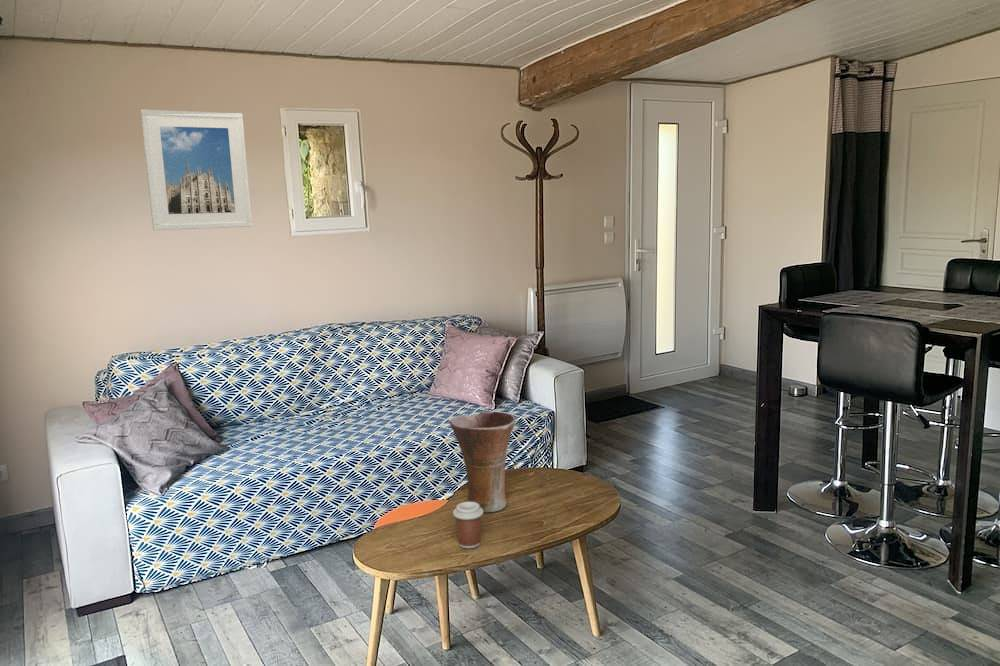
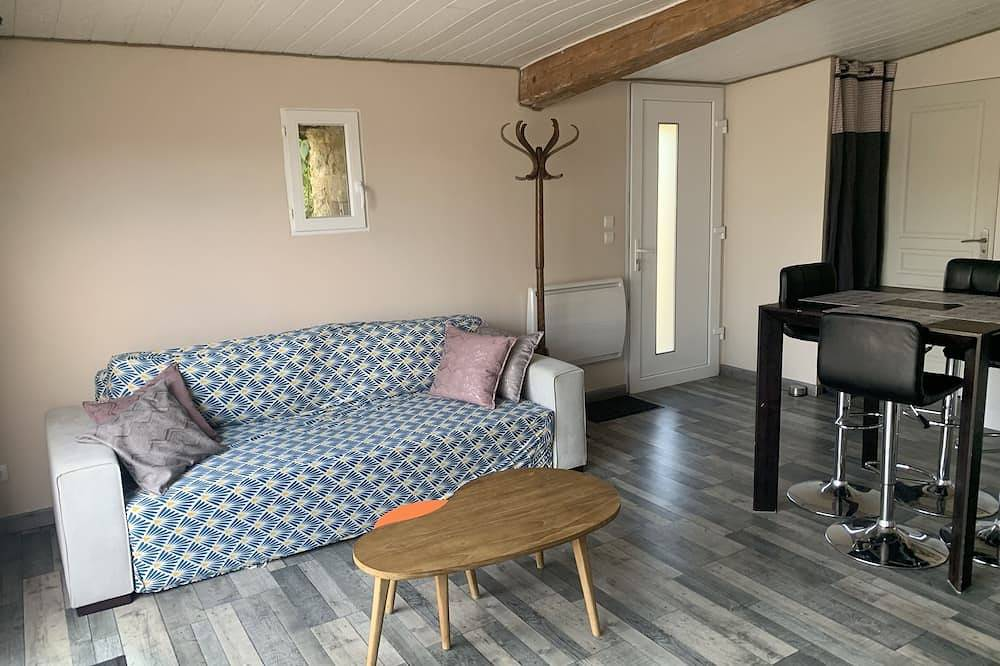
- vase [449,410,517,513]
- coffee cup [452,501,484,549]
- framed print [140,108,253,231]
